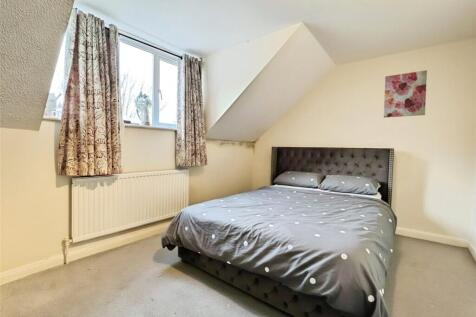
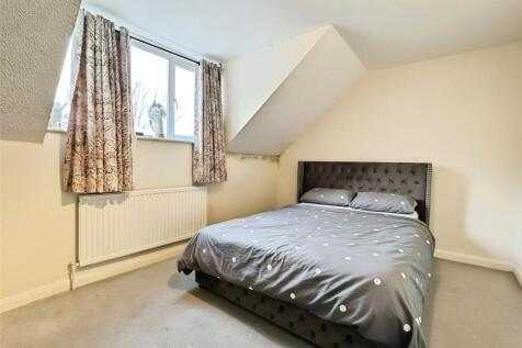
- wall art [383,69,428,118]
